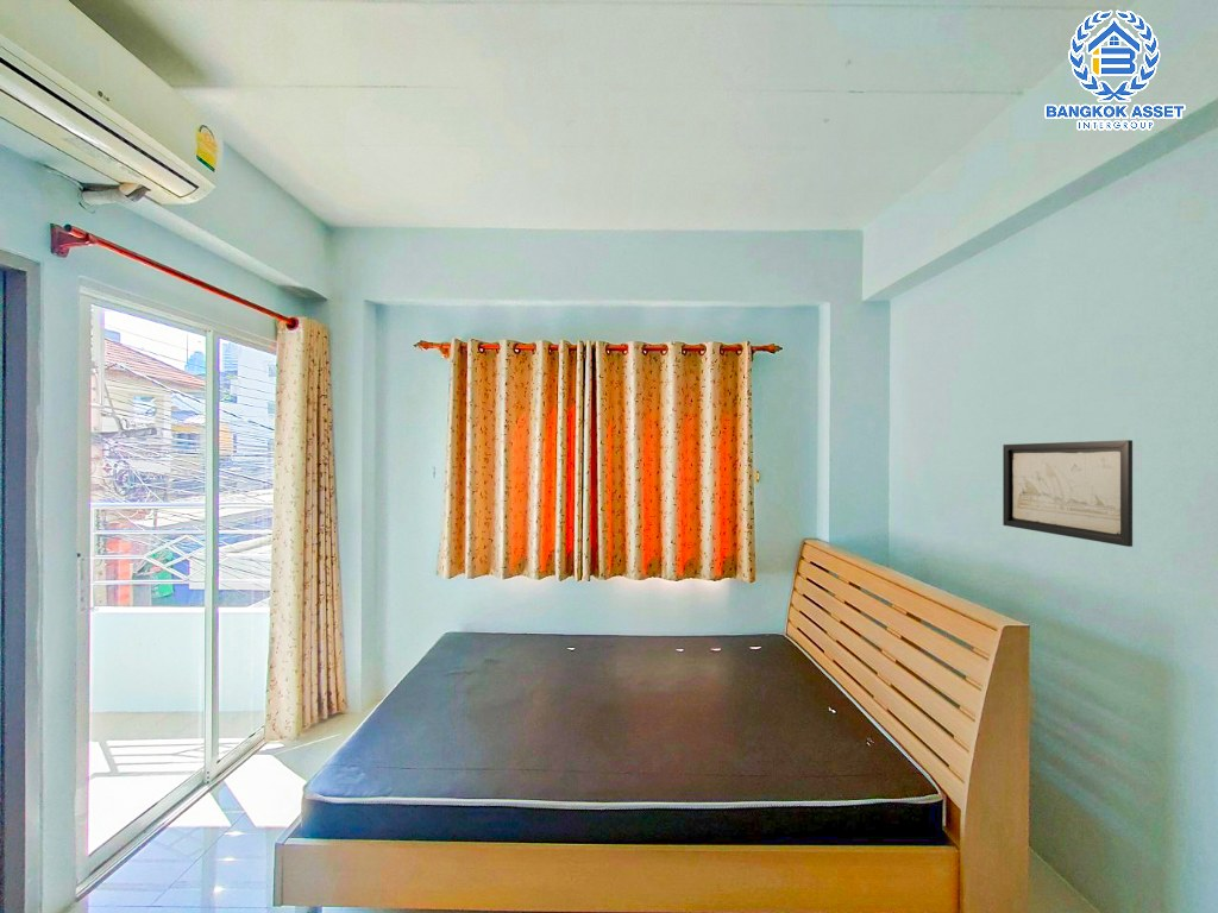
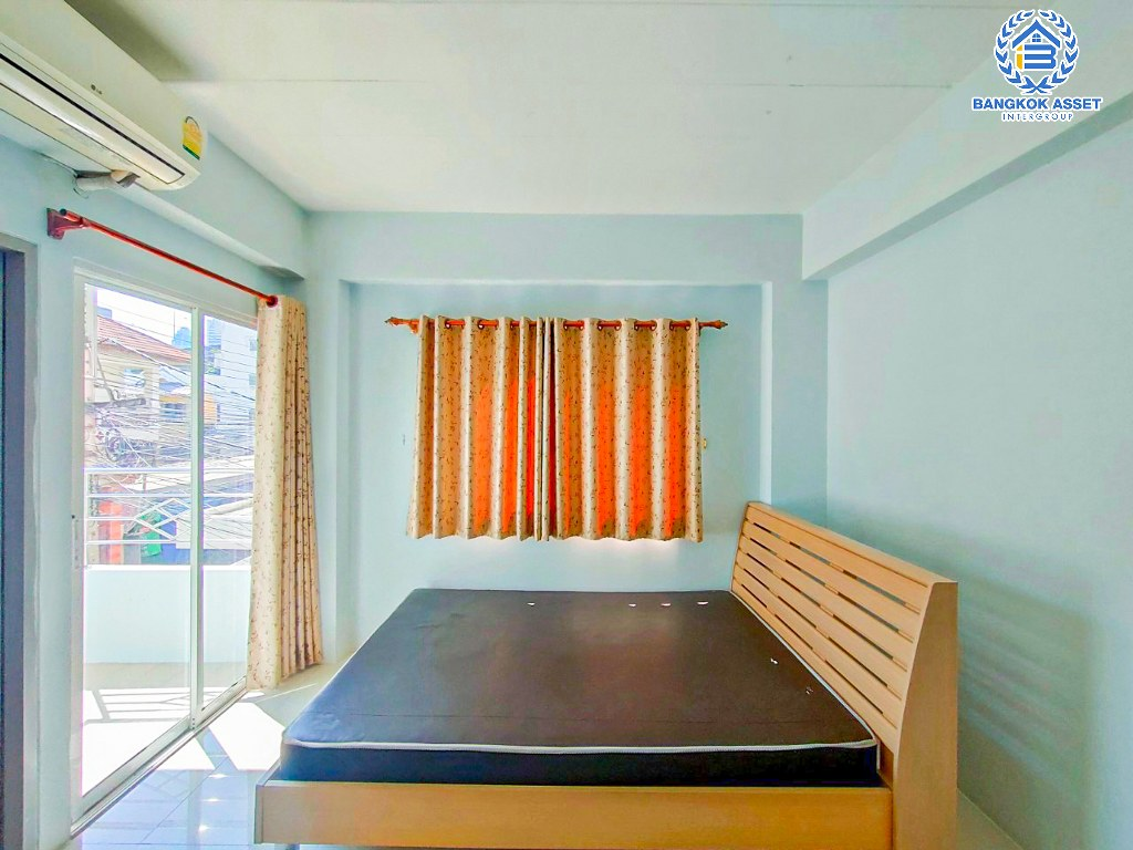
- wall art [1002,439,1134,548]
